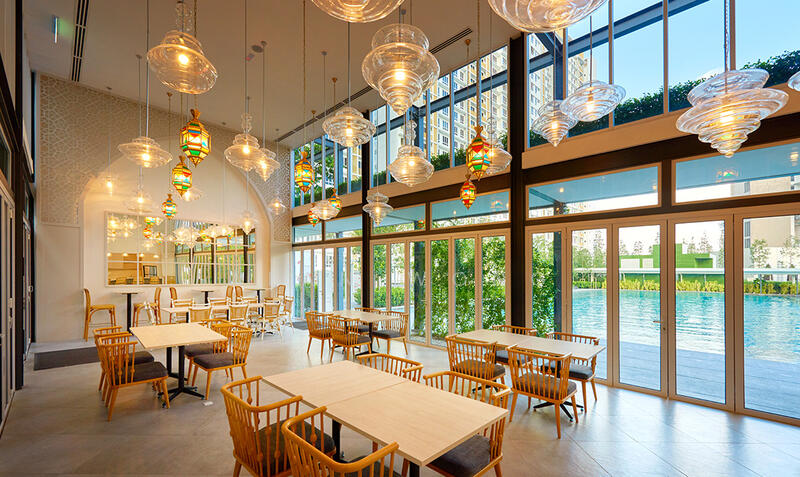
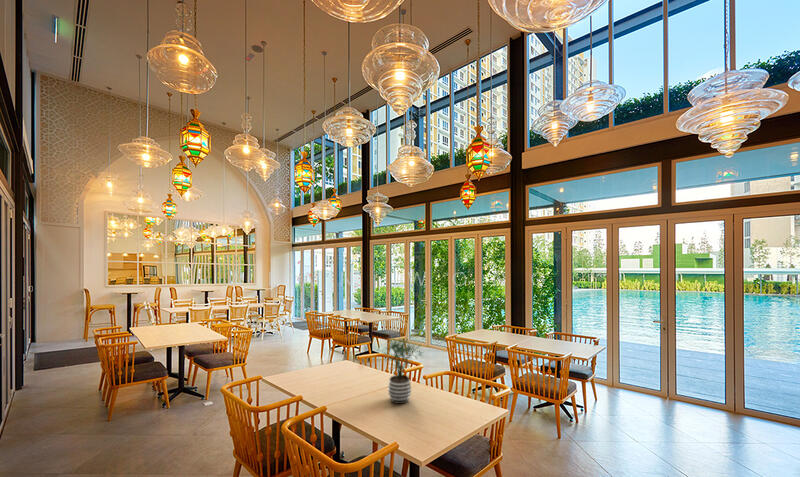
+ potted plant [379,334,424,405]
